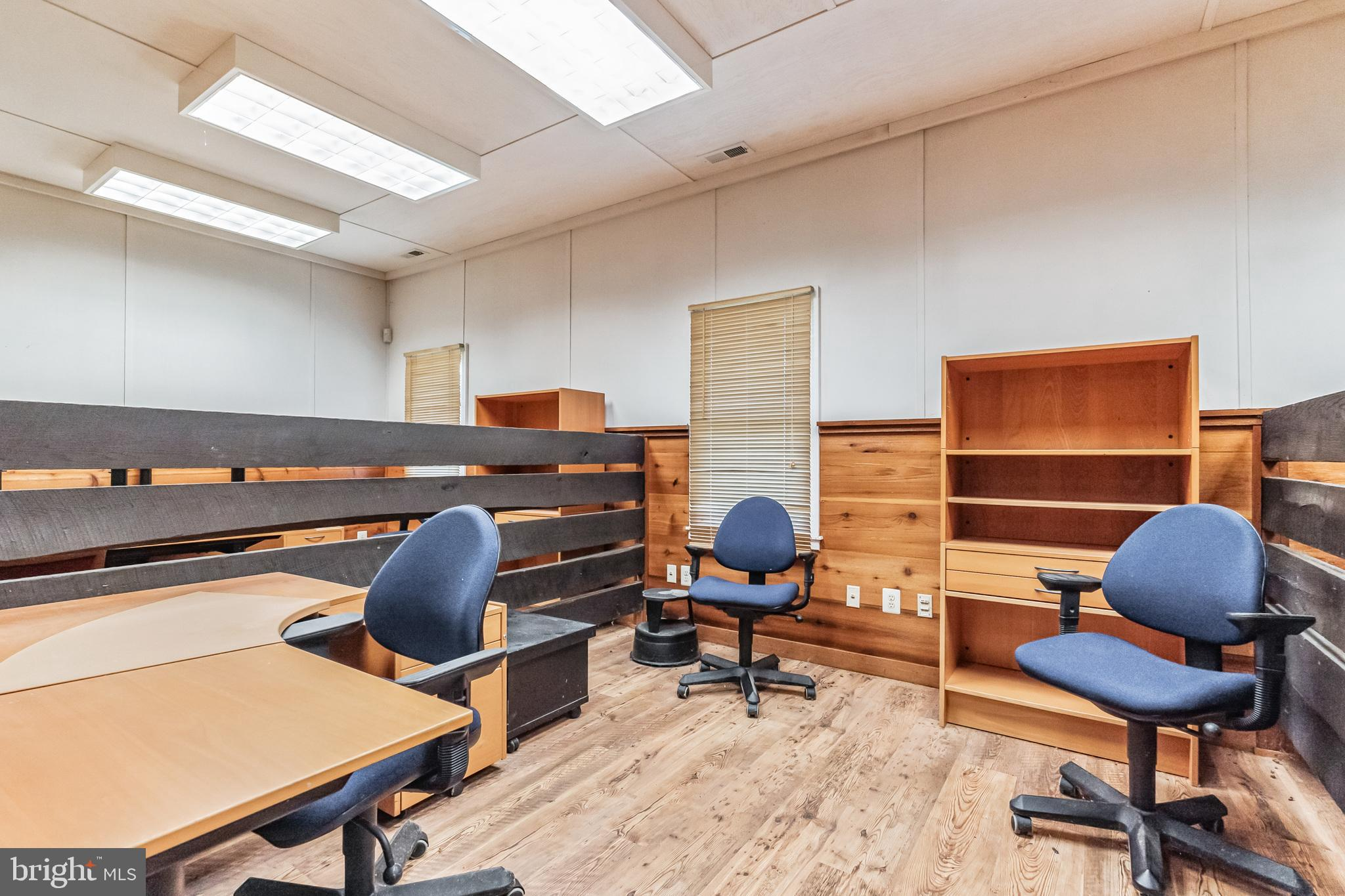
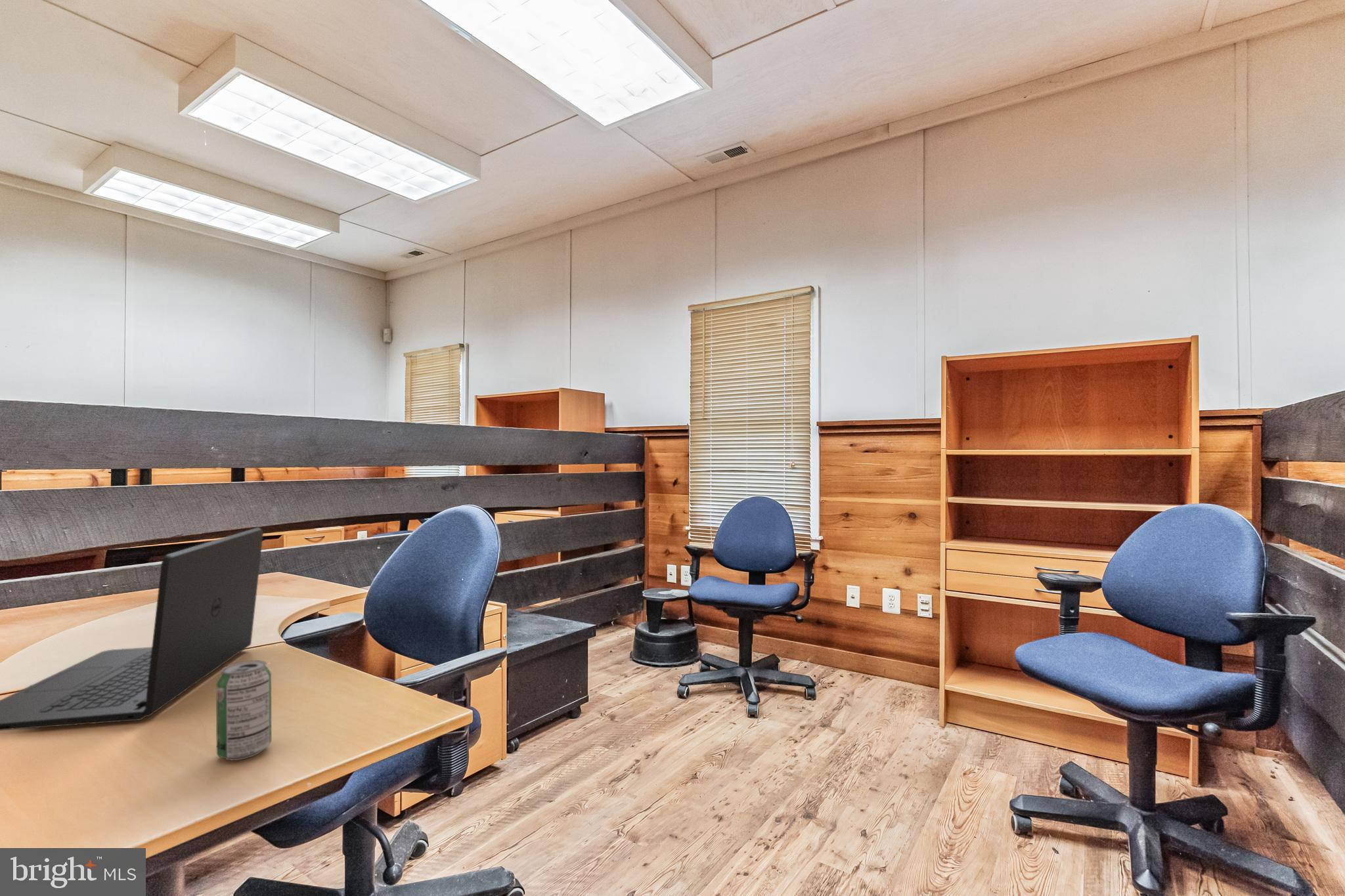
+ laptop [0,527,264,731]
+ beverage can [215,660,272,761]
